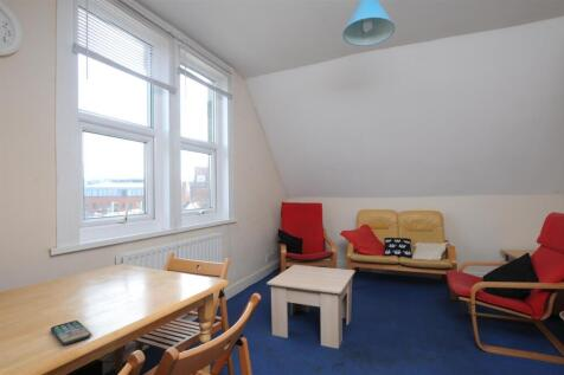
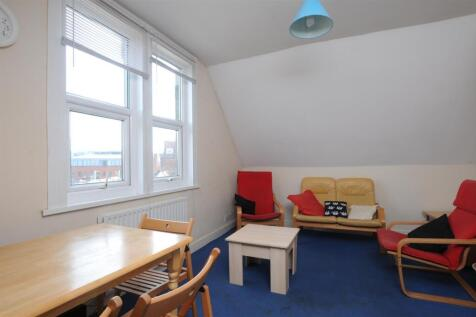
- smartphone [50,319,92,345]
